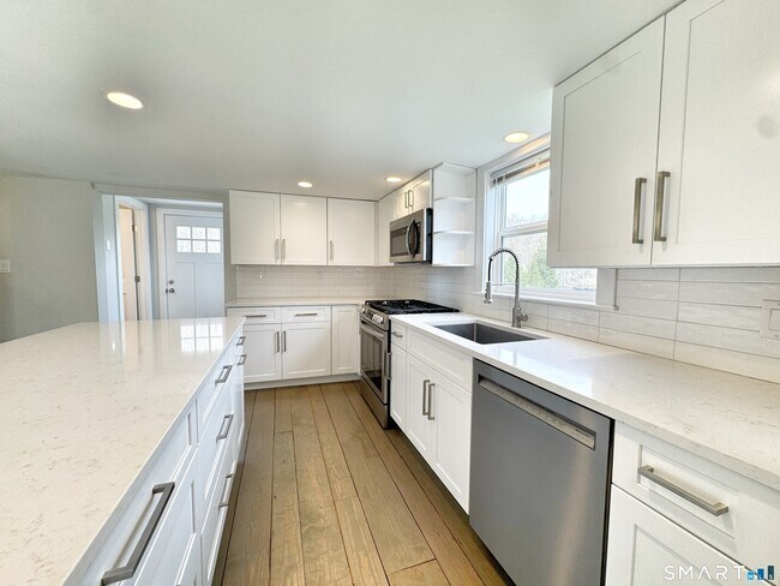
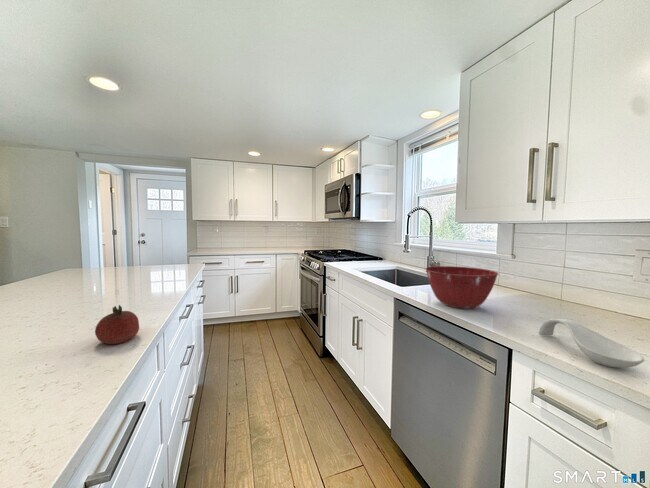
+ fruit [94,304,140,345]
+ spoon rest [538,318,645,369]
+ mixing bowl [425,265,499,310]
